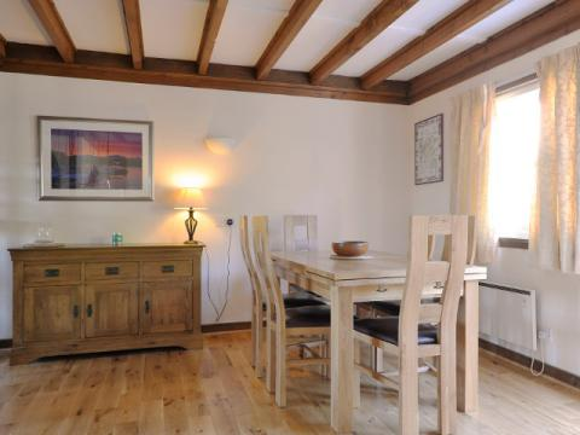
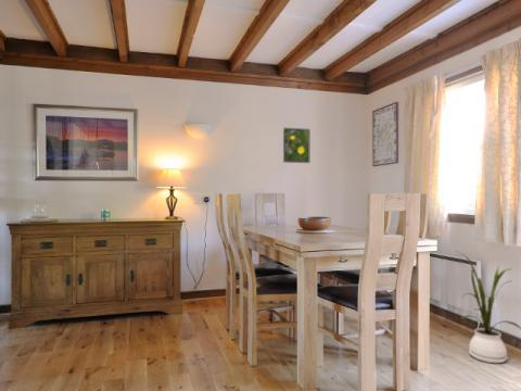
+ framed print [282,127,310,164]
+ house plant [455,250,521,364]
